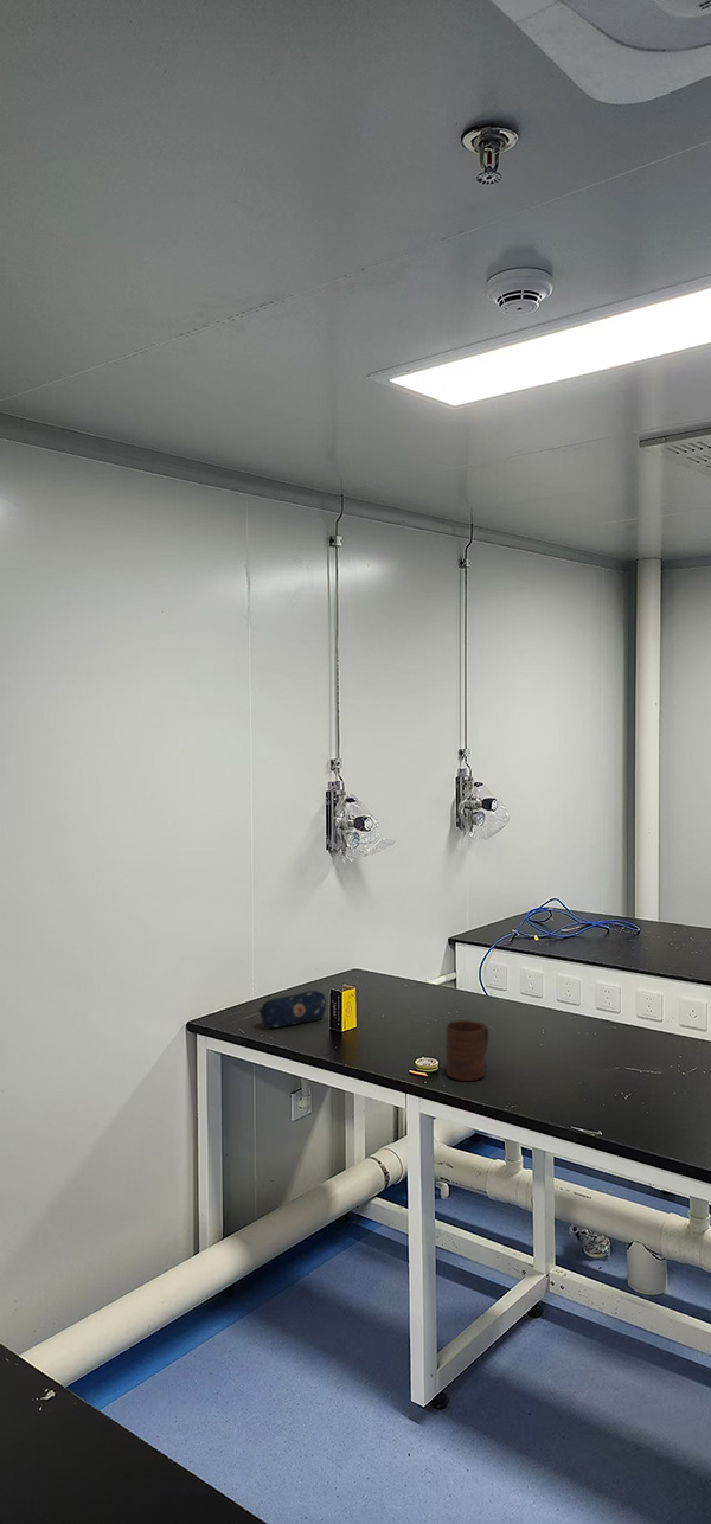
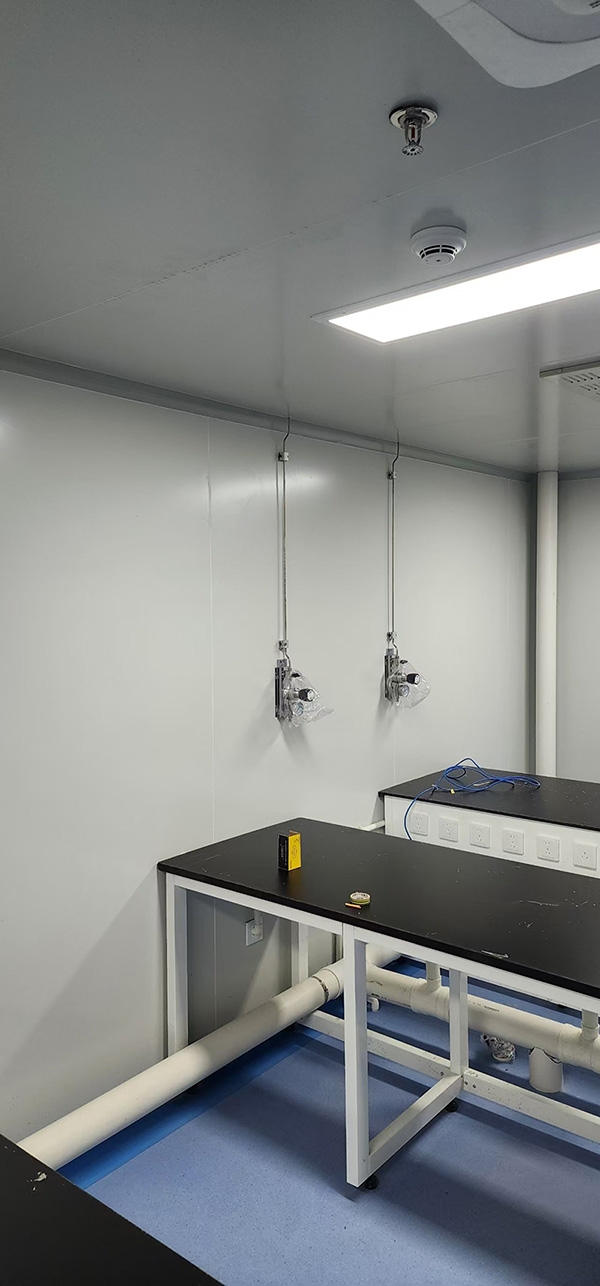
- pencil case [257,990,327,1029]
- cup [446,1019,489,1082]
